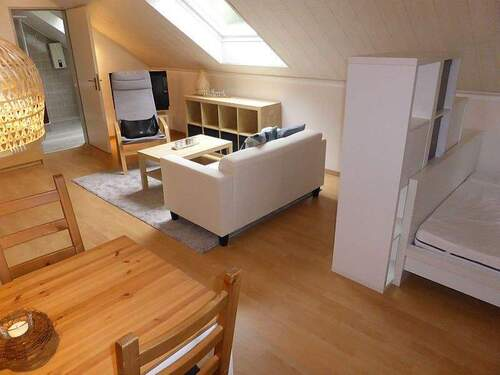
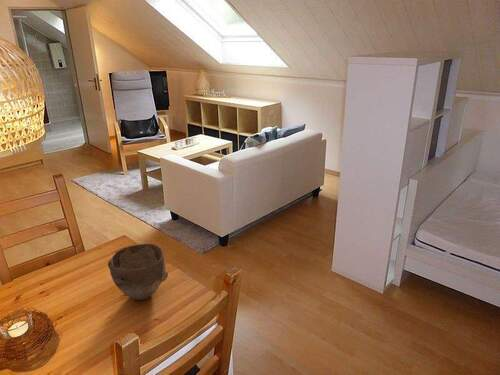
+ bowl [107,243,169,301]
